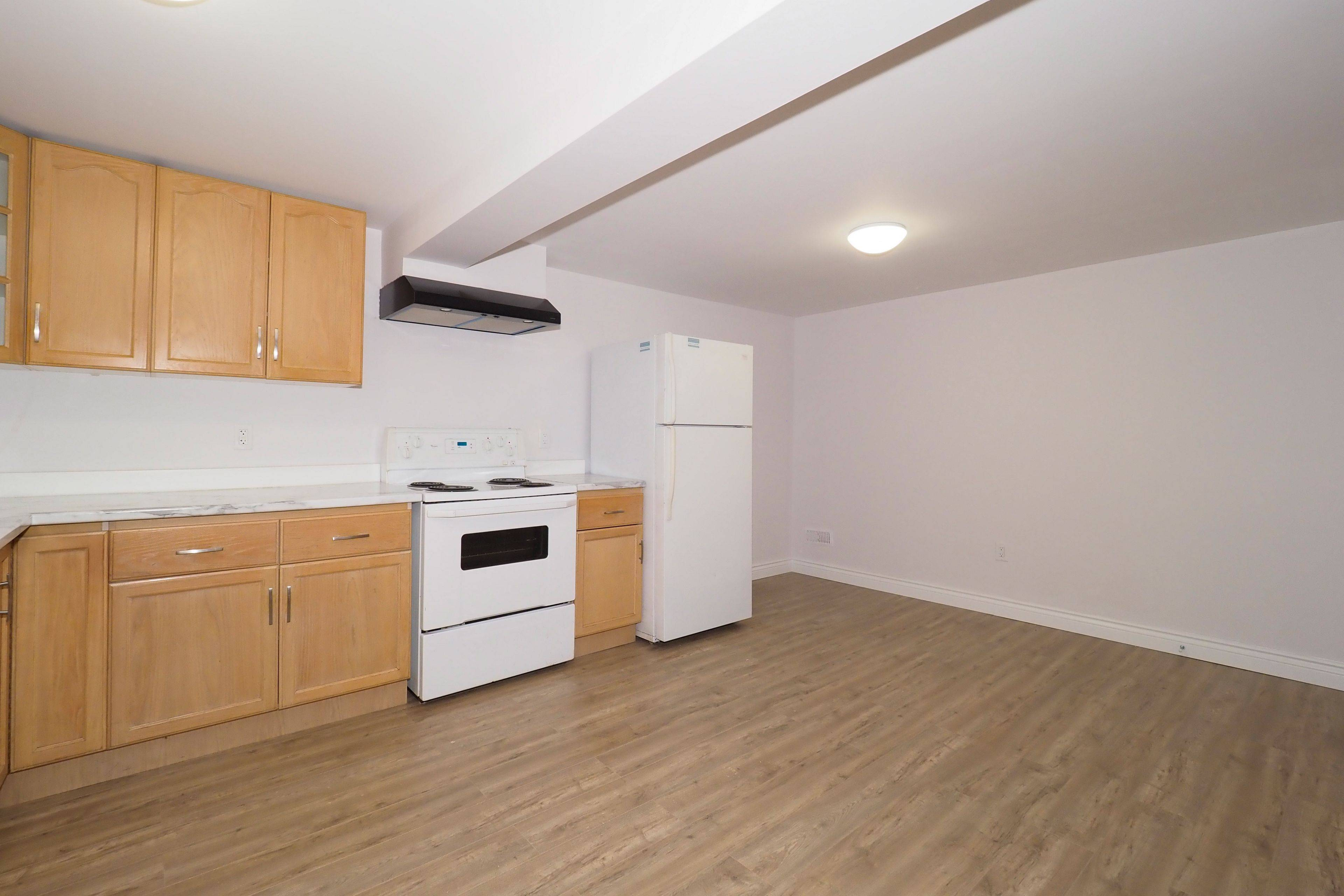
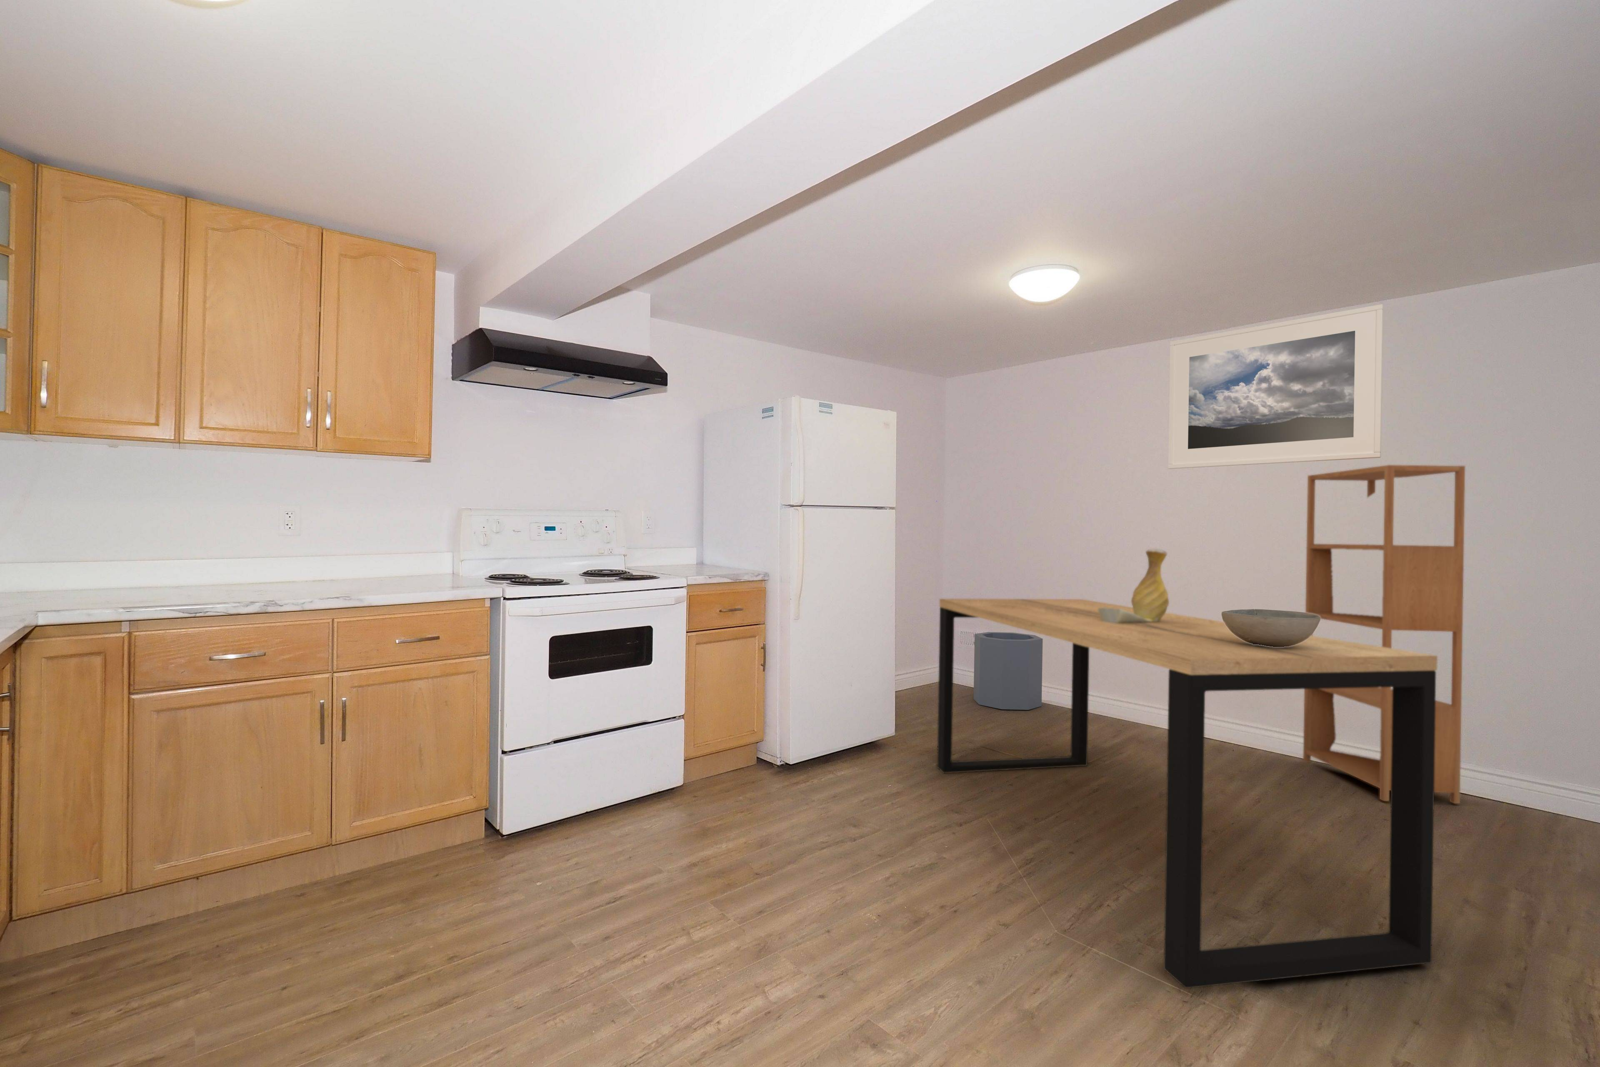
+ trash can [974,631,1043,710]
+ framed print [1168,304,1383,469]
+ bowl [1221,609,1321,647]
+ dining table [937,598,1438,988]
+ bookshelf [1302,464,1465,804]
+ vase [1098,548,1169,624]
